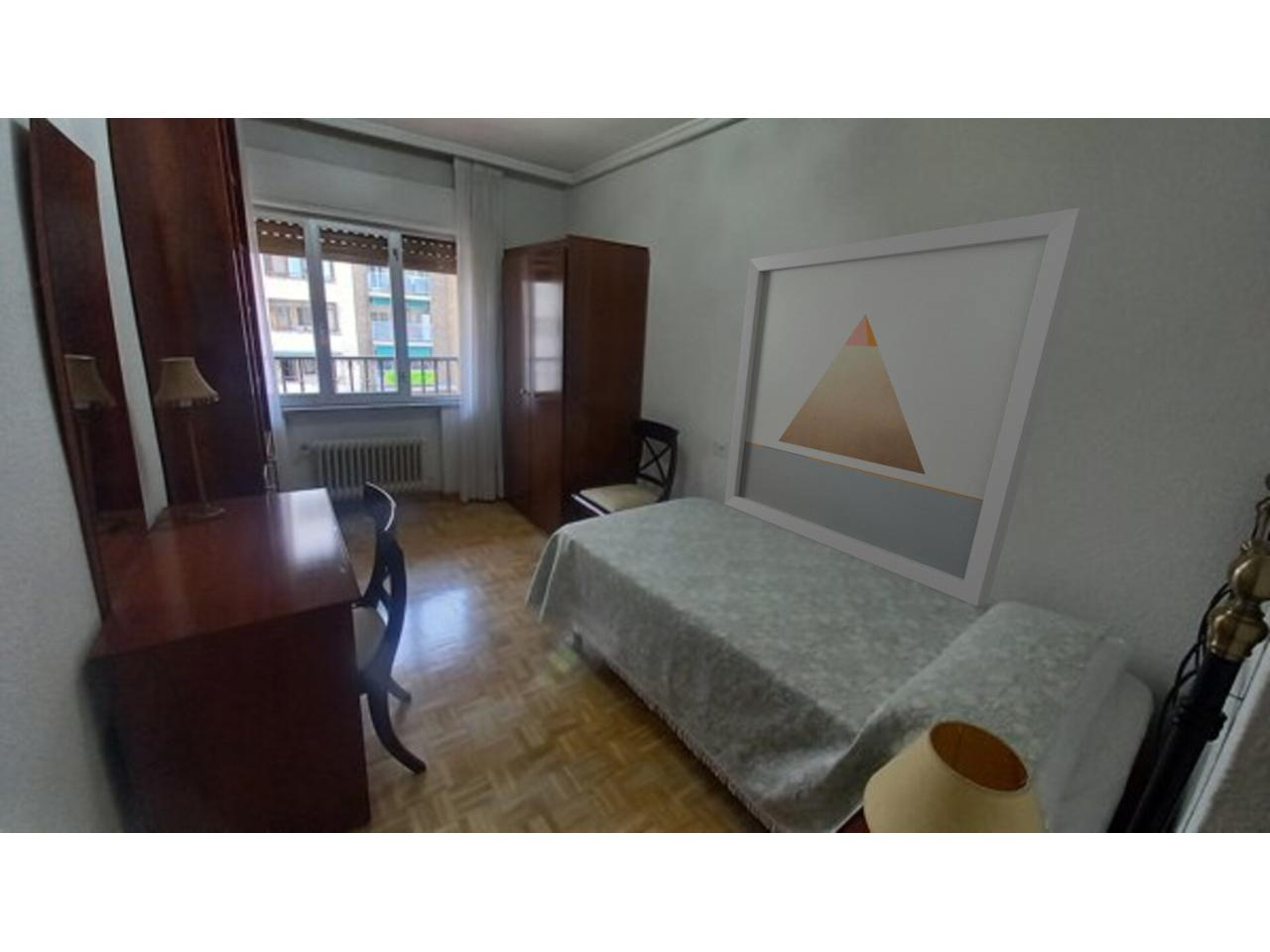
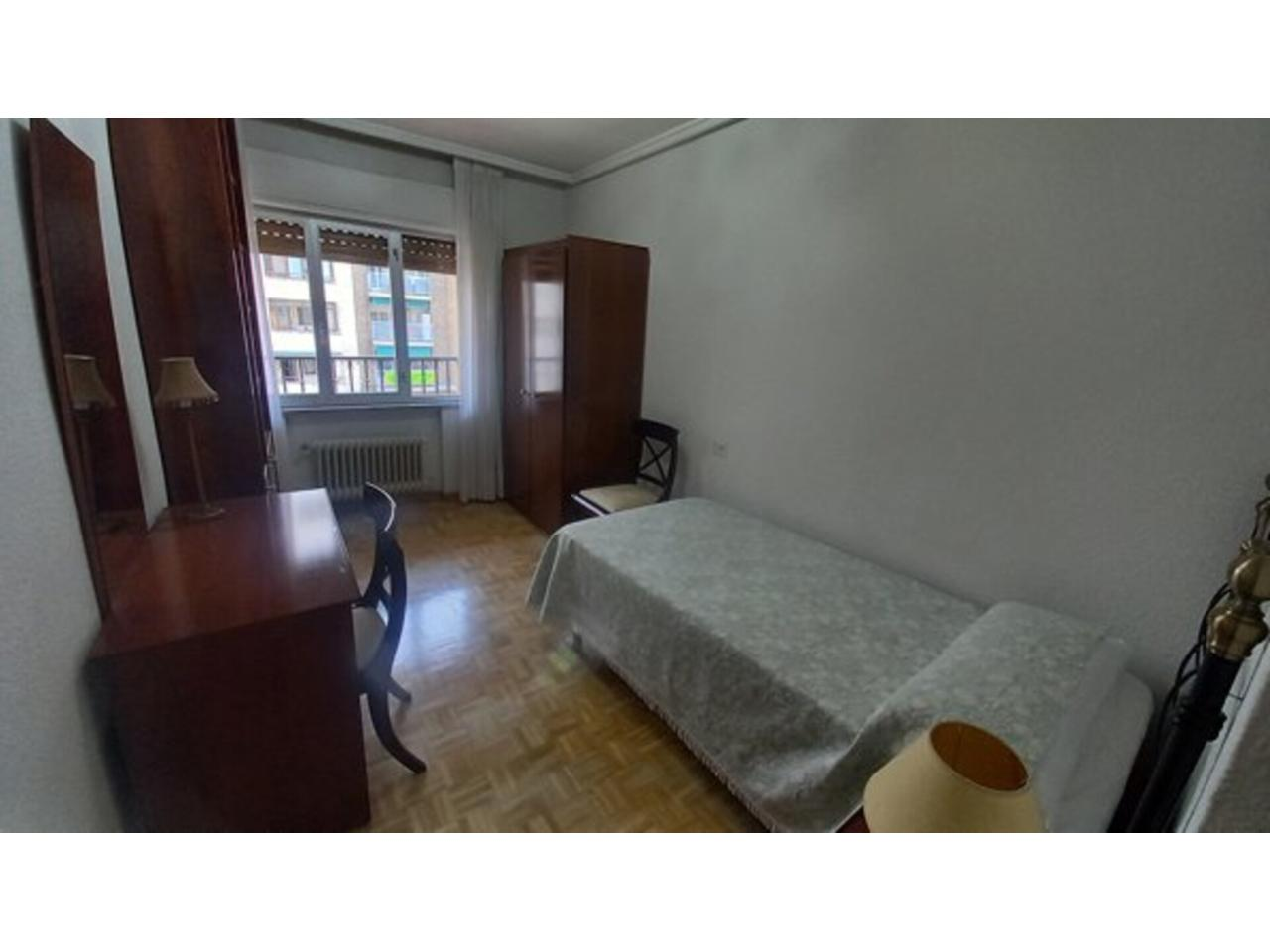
- wall art [723,207,1090,607]
